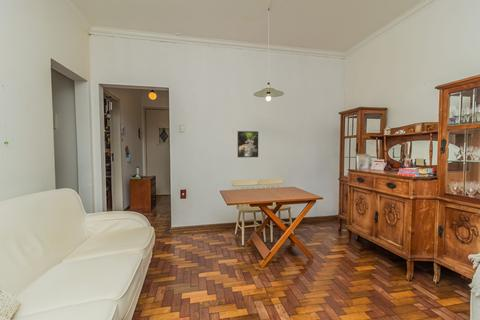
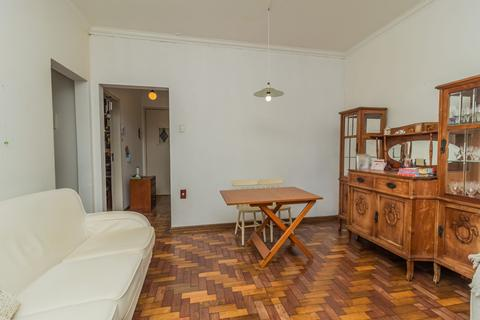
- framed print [237,130,259,158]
